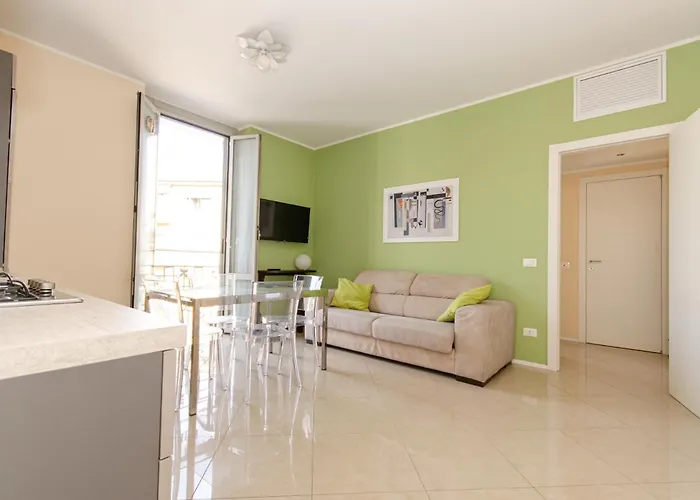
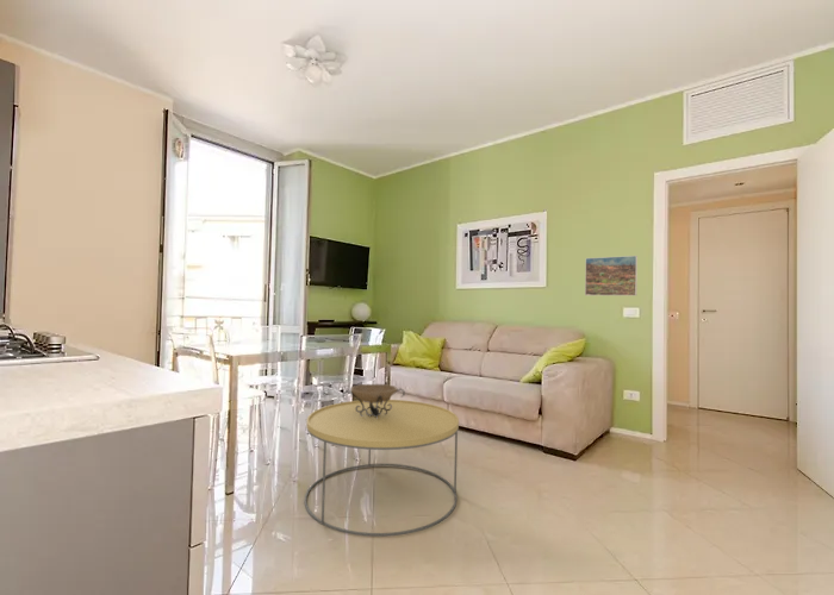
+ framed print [584,255,639,296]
+ decorative bowl [341,383,406,419]
+ coffee table [304,399,460,538]
